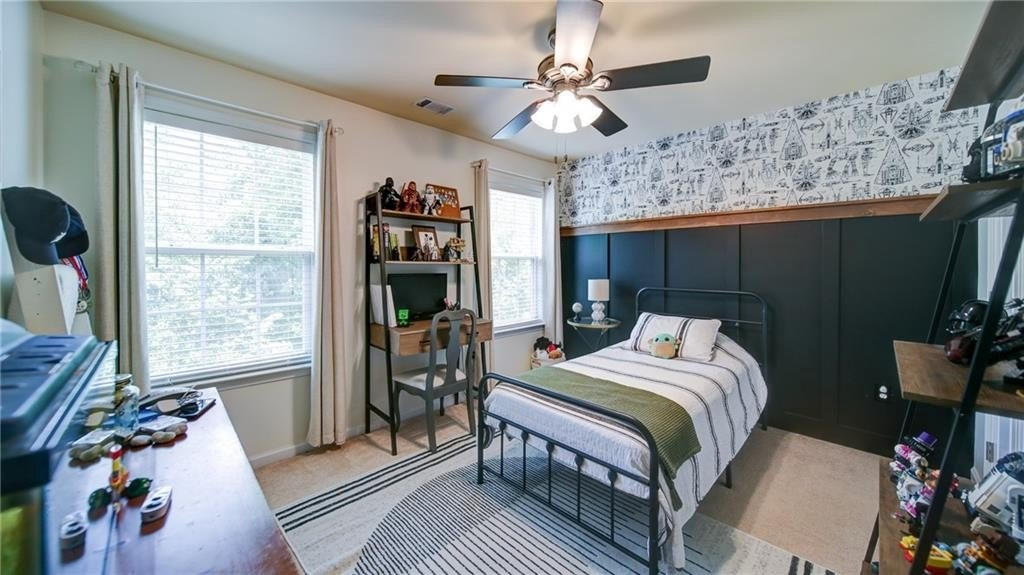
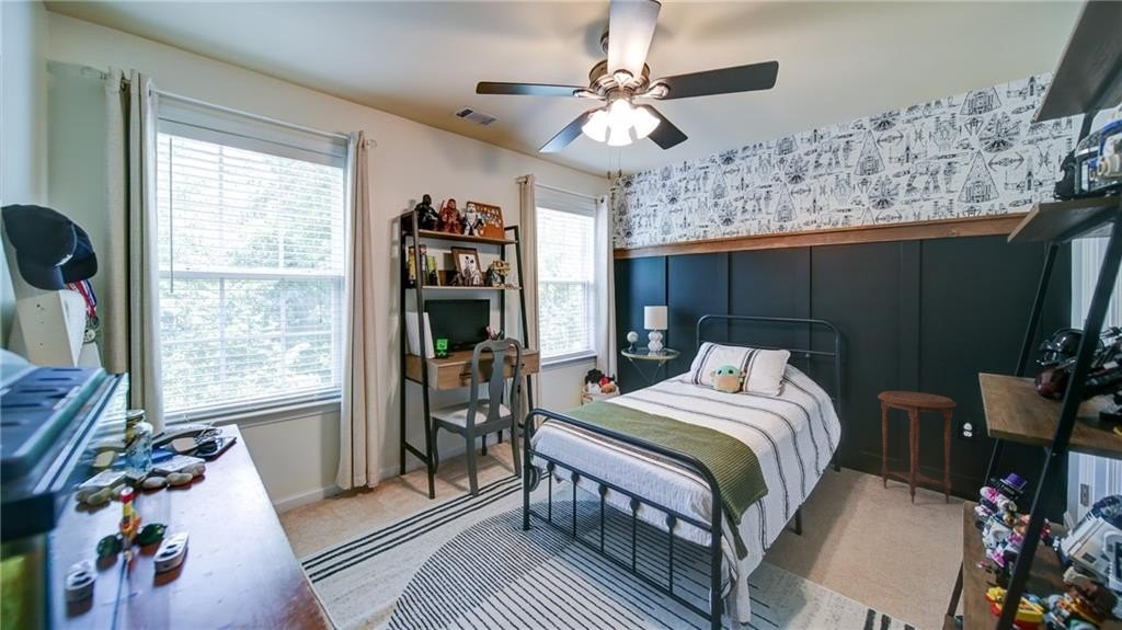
+ side table [877,390,958,504]
